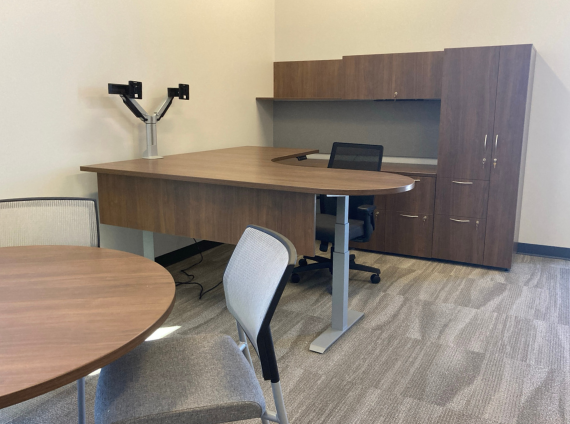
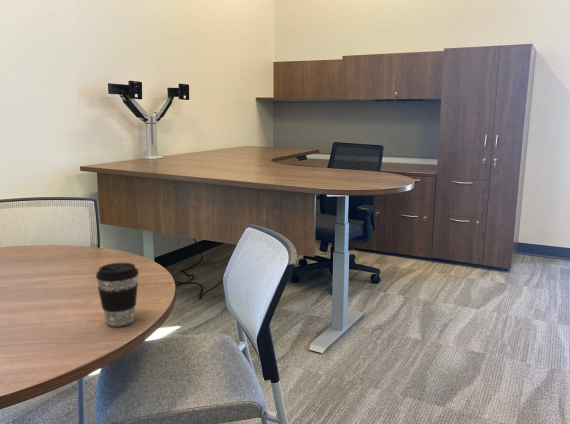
+ coffee cup [95,262,140,327]
